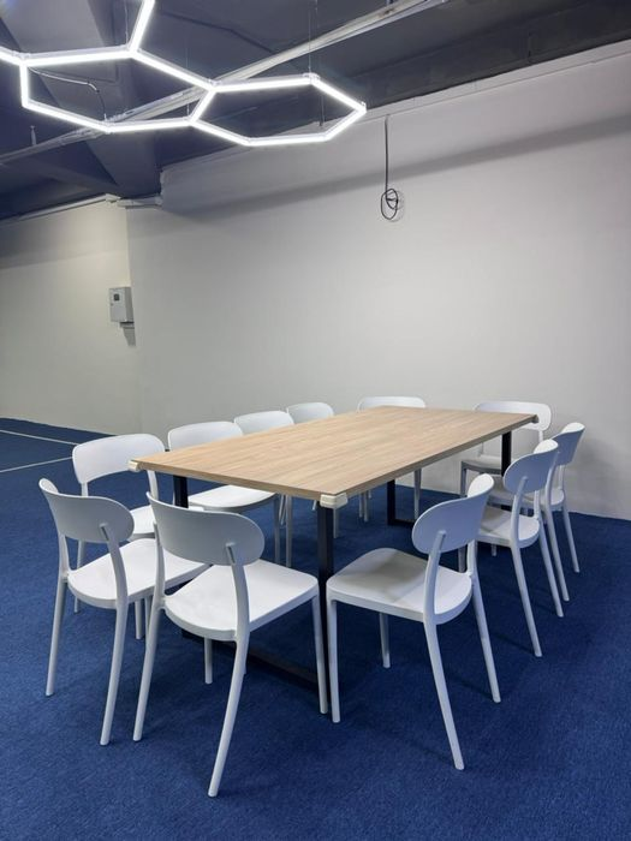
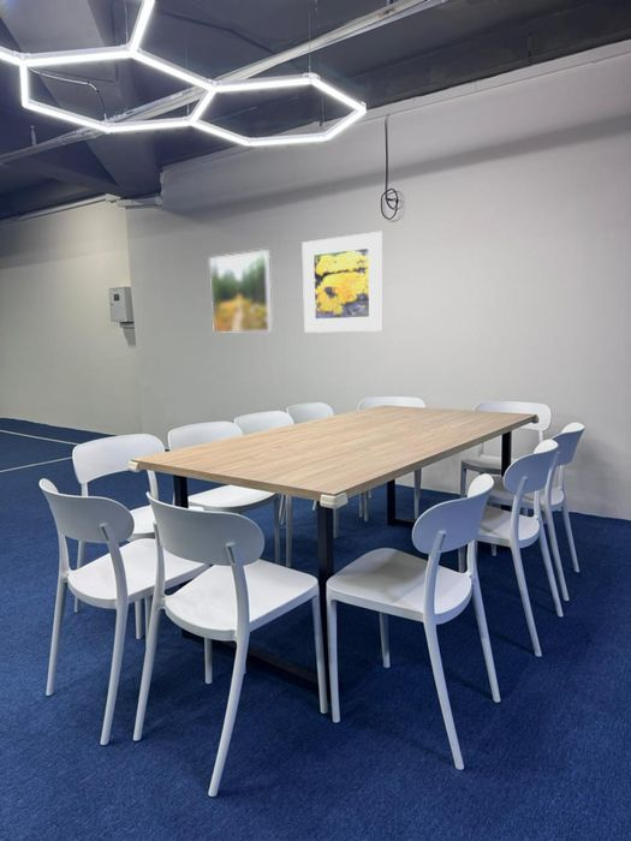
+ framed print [300,231,383,334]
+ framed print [209,249,273,334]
